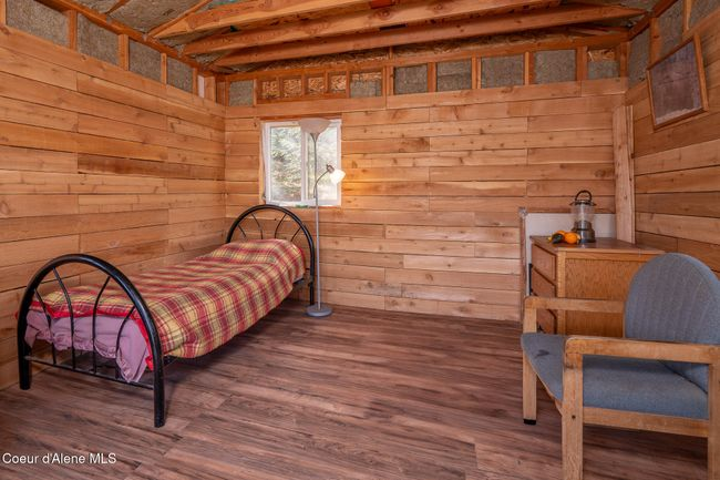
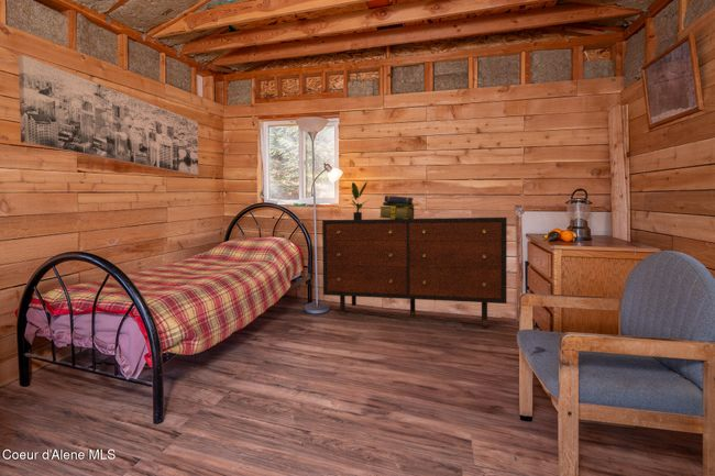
+ dresser [321,217,508,326]
+ wall art [16,54,199,176]
+ potted plant [350,181,370,220]
+ stack of books [378,195,416,219]
